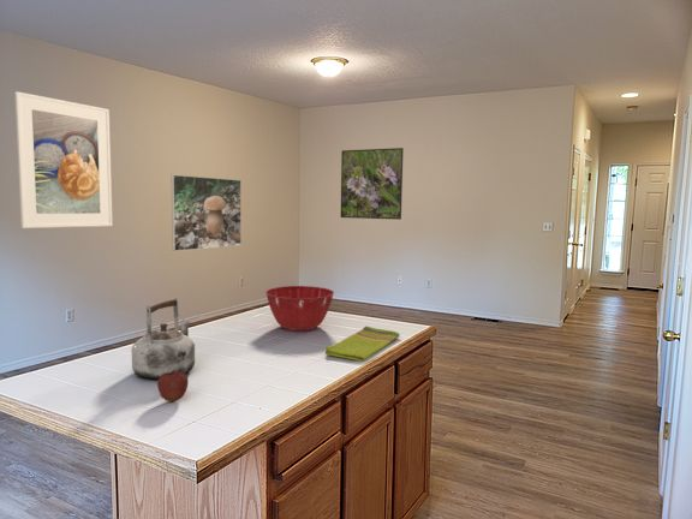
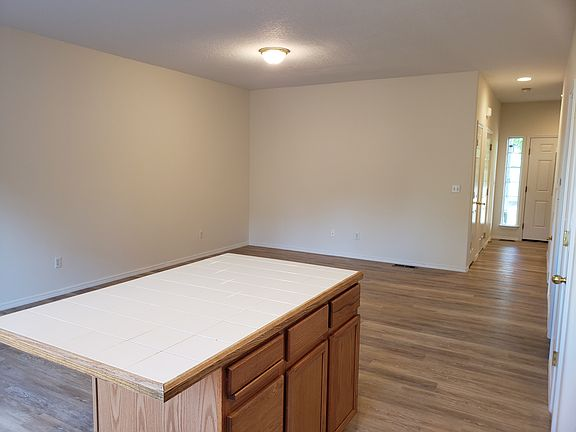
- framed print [340,147,405,221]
- kettle [131,297,196,380]
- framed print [171,174,243,252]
- mixing bowl [264,285,335,333]
- dish towel [324,326,401,362]
- fruit [156,370,190,402]
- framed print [13,90,113,229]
